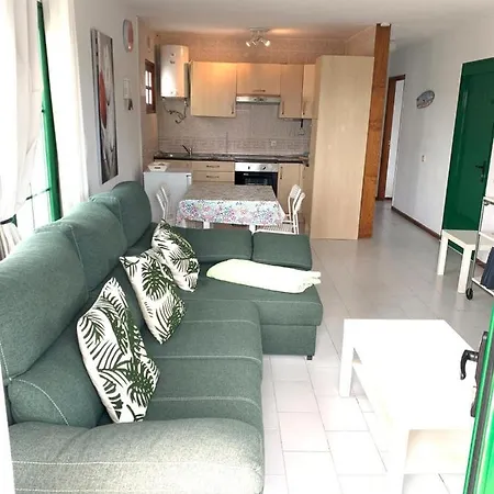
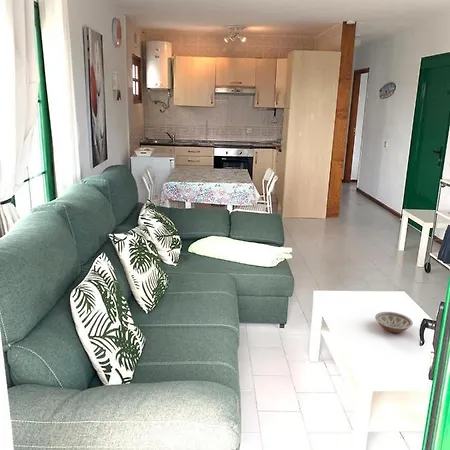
+ bowl [374,311,414,334]
